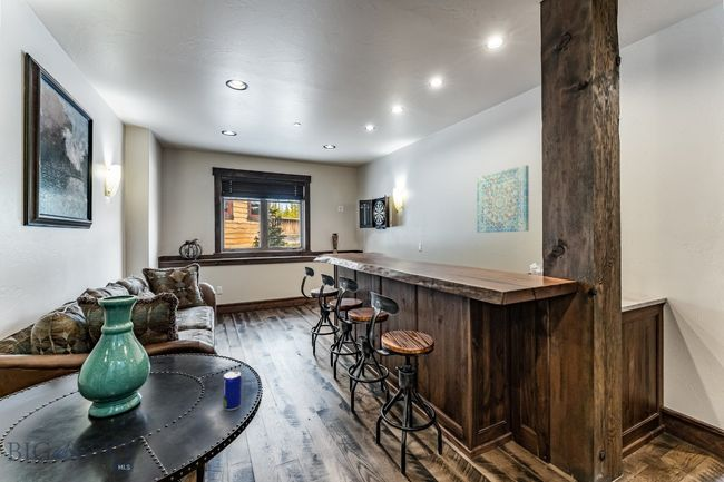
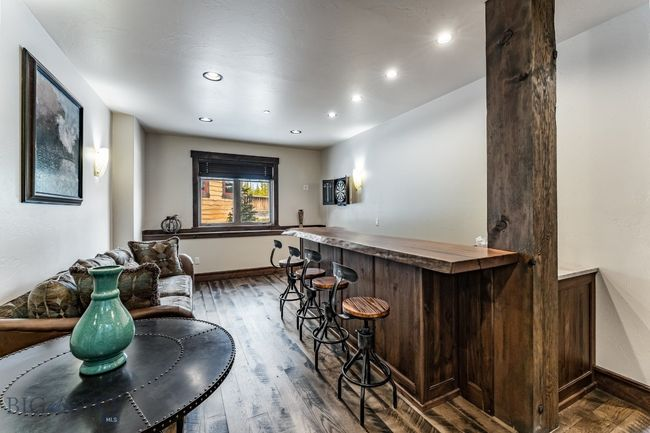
- beer can [222,371,243,412]
- wall art [476,164,530,234]
